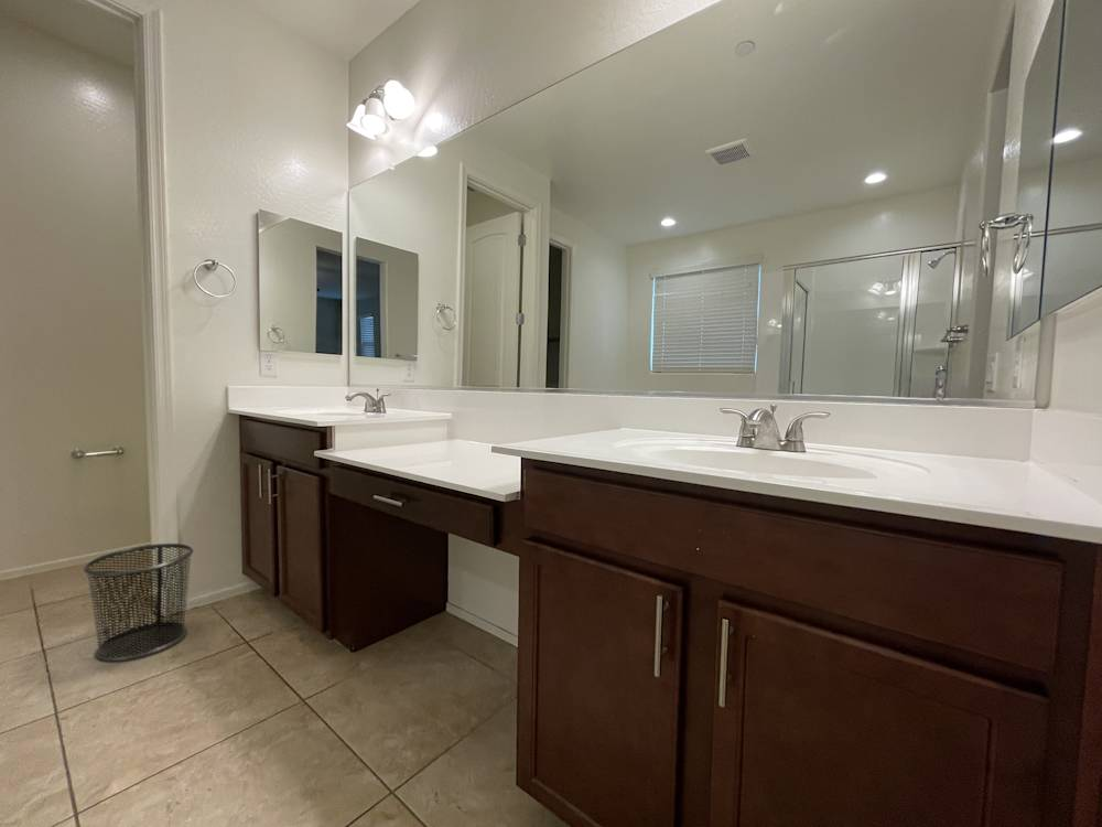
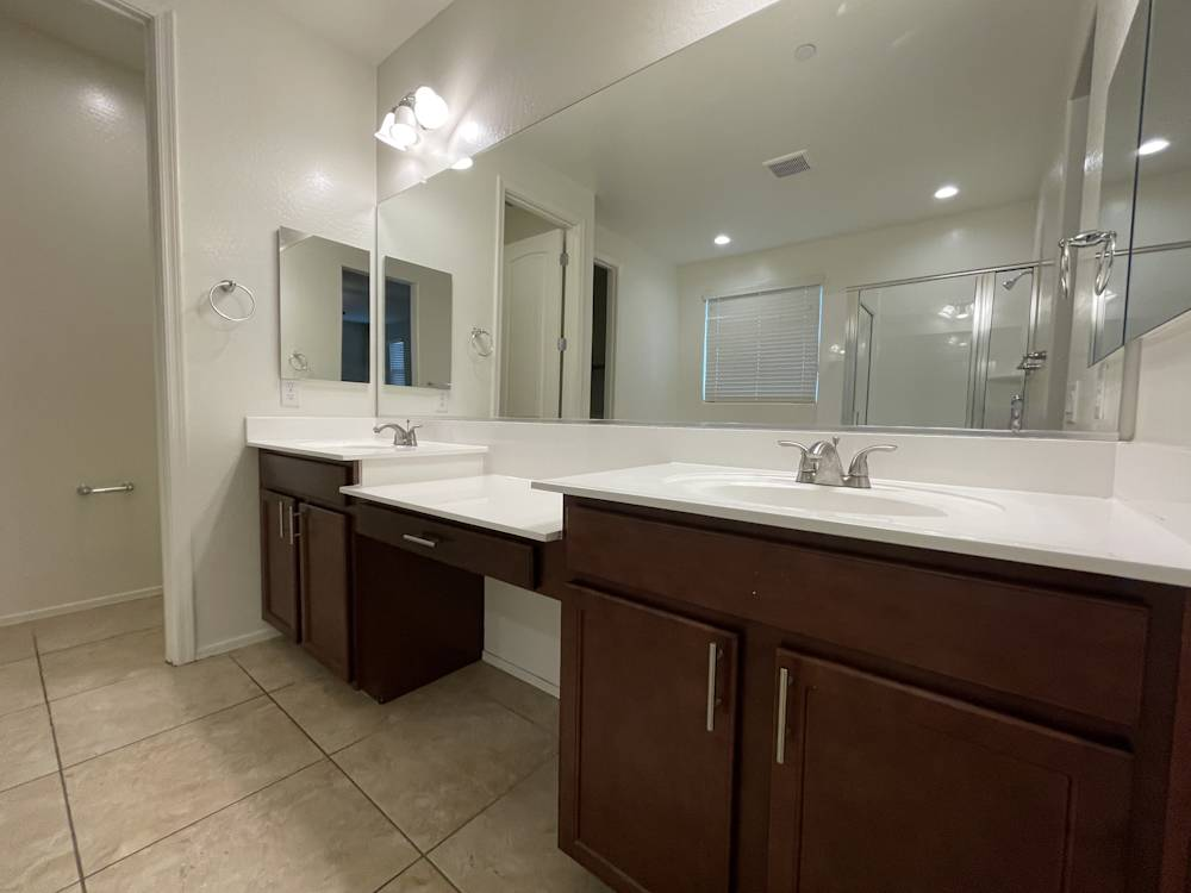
- waste bin [83,543,194,662]
